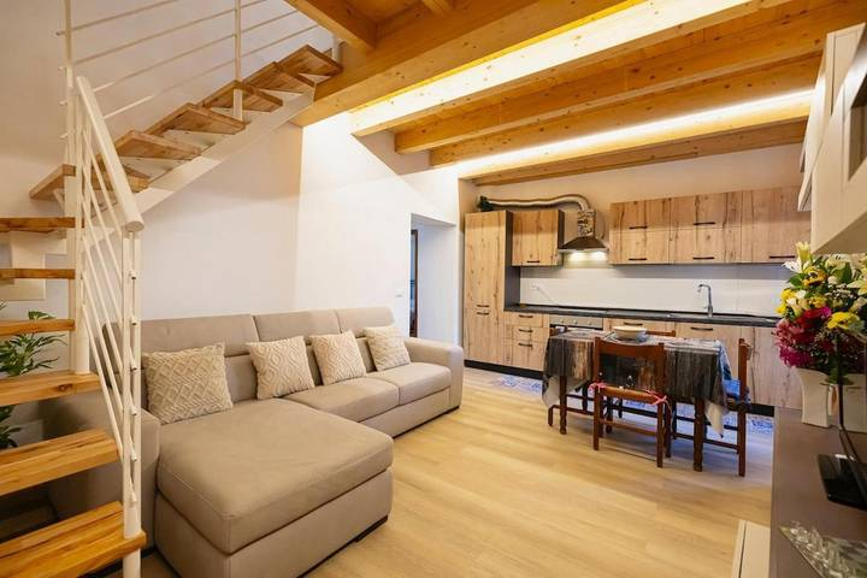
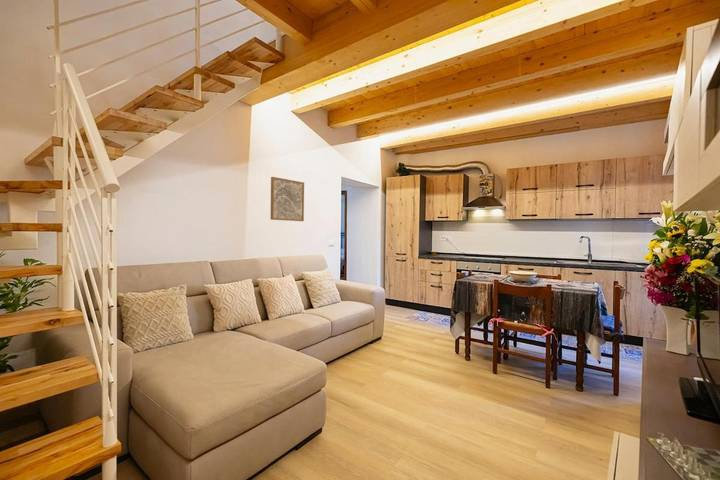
+ wall art [270,176,305,222]
